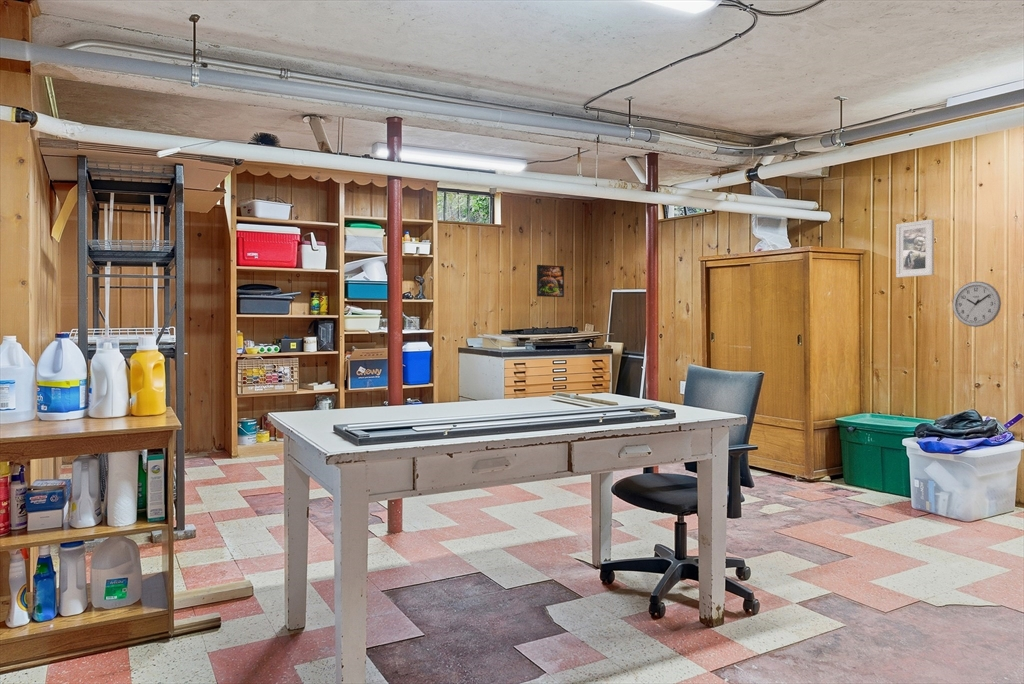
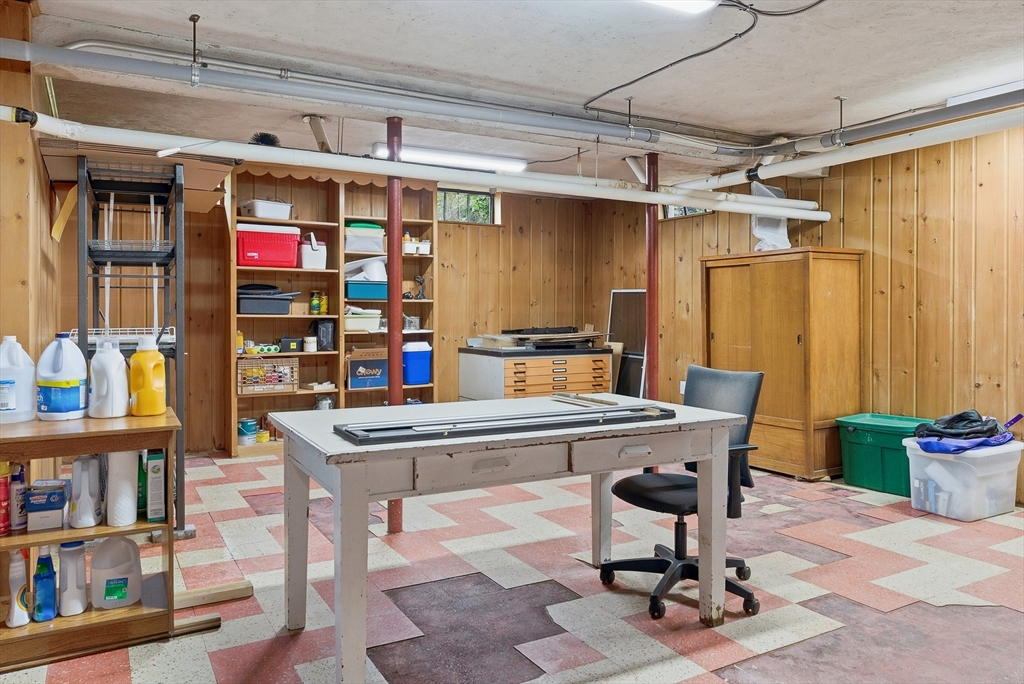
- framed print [895,218,935,279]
- wall clock [952,280,1002,328]
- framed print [536,264,565,298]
